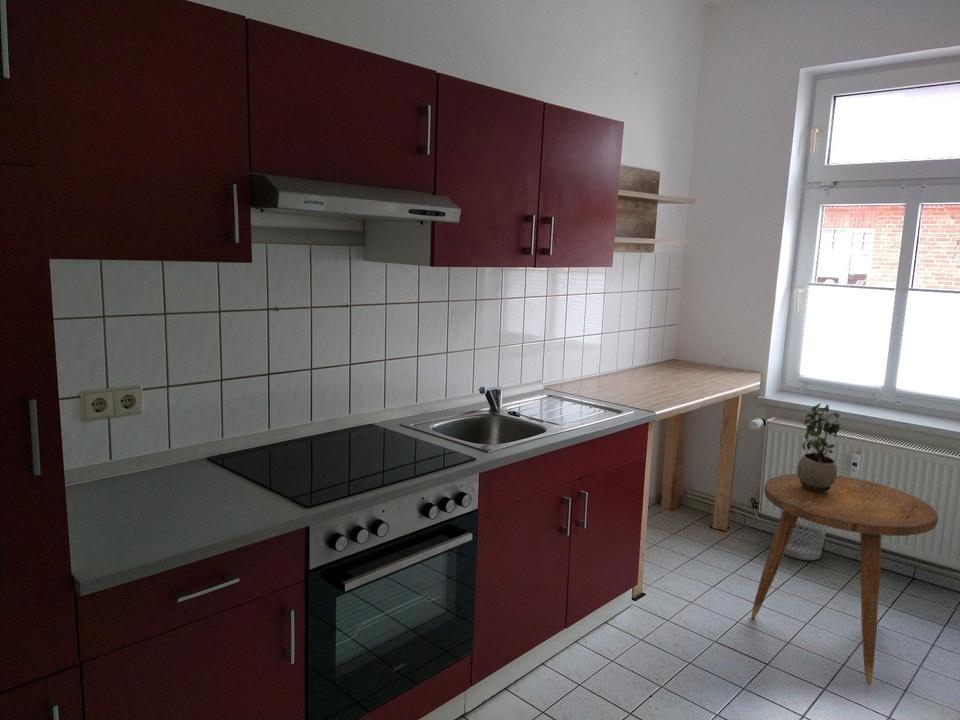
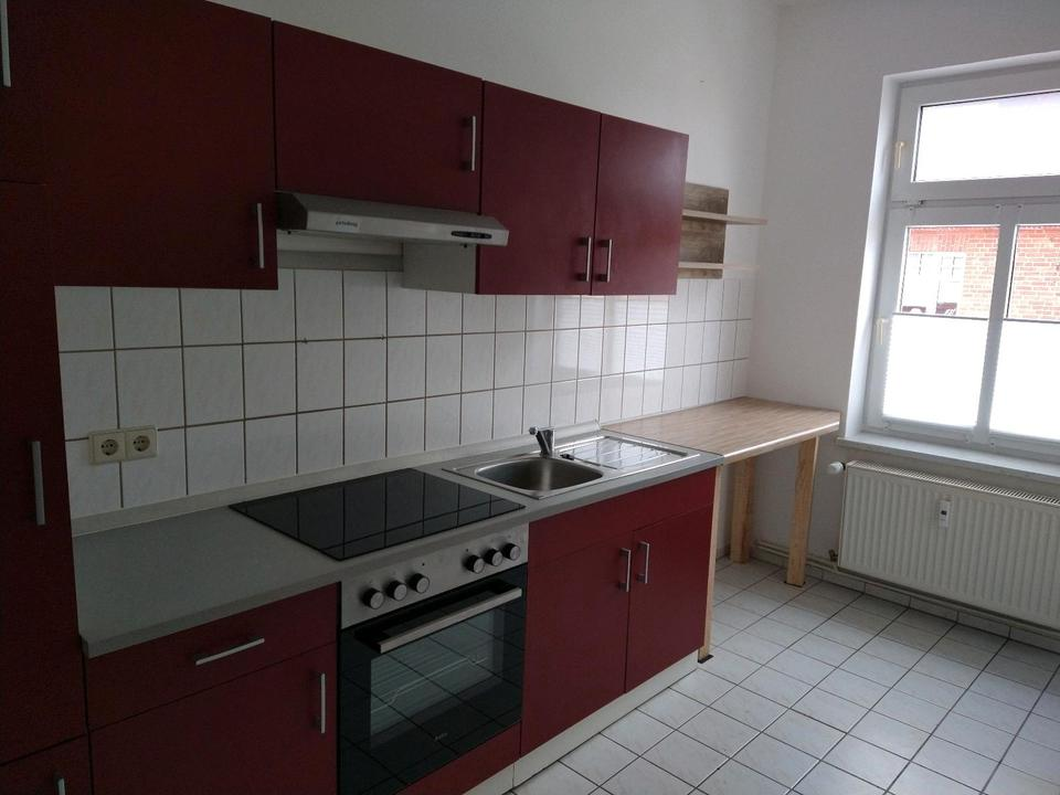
- side table [750,473,939,686]
- potted plant [796,403,841,492]
- wastebasket [779,508,828,561]
